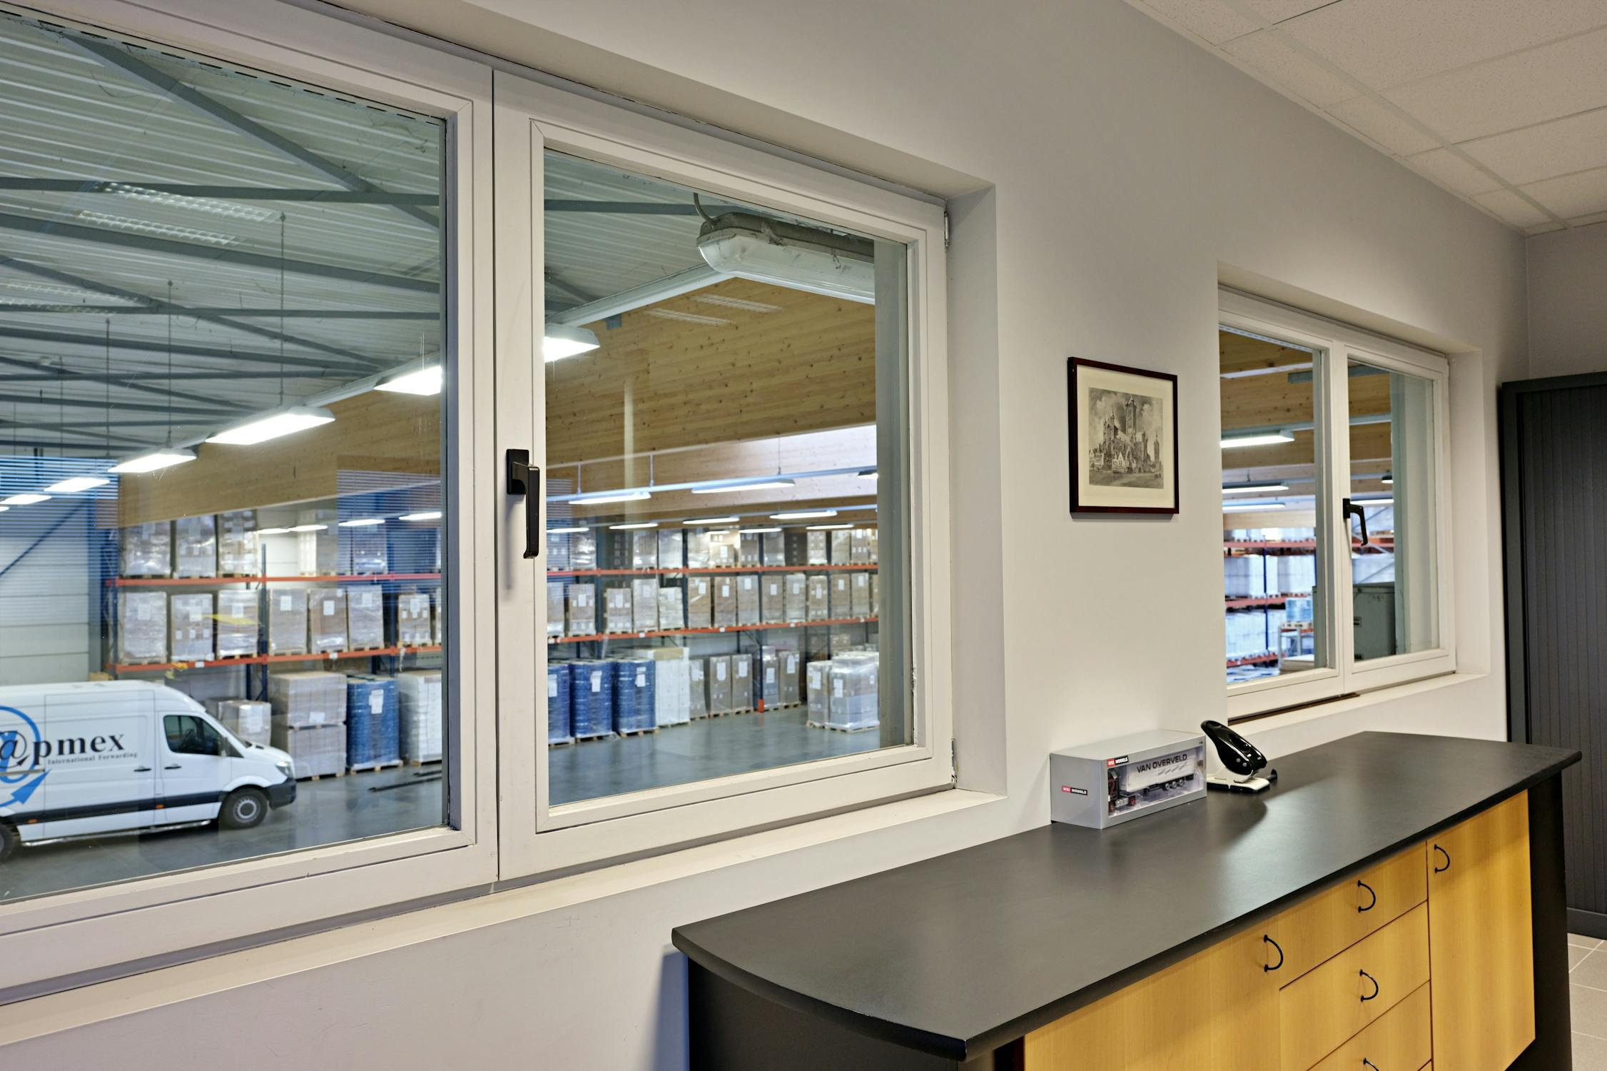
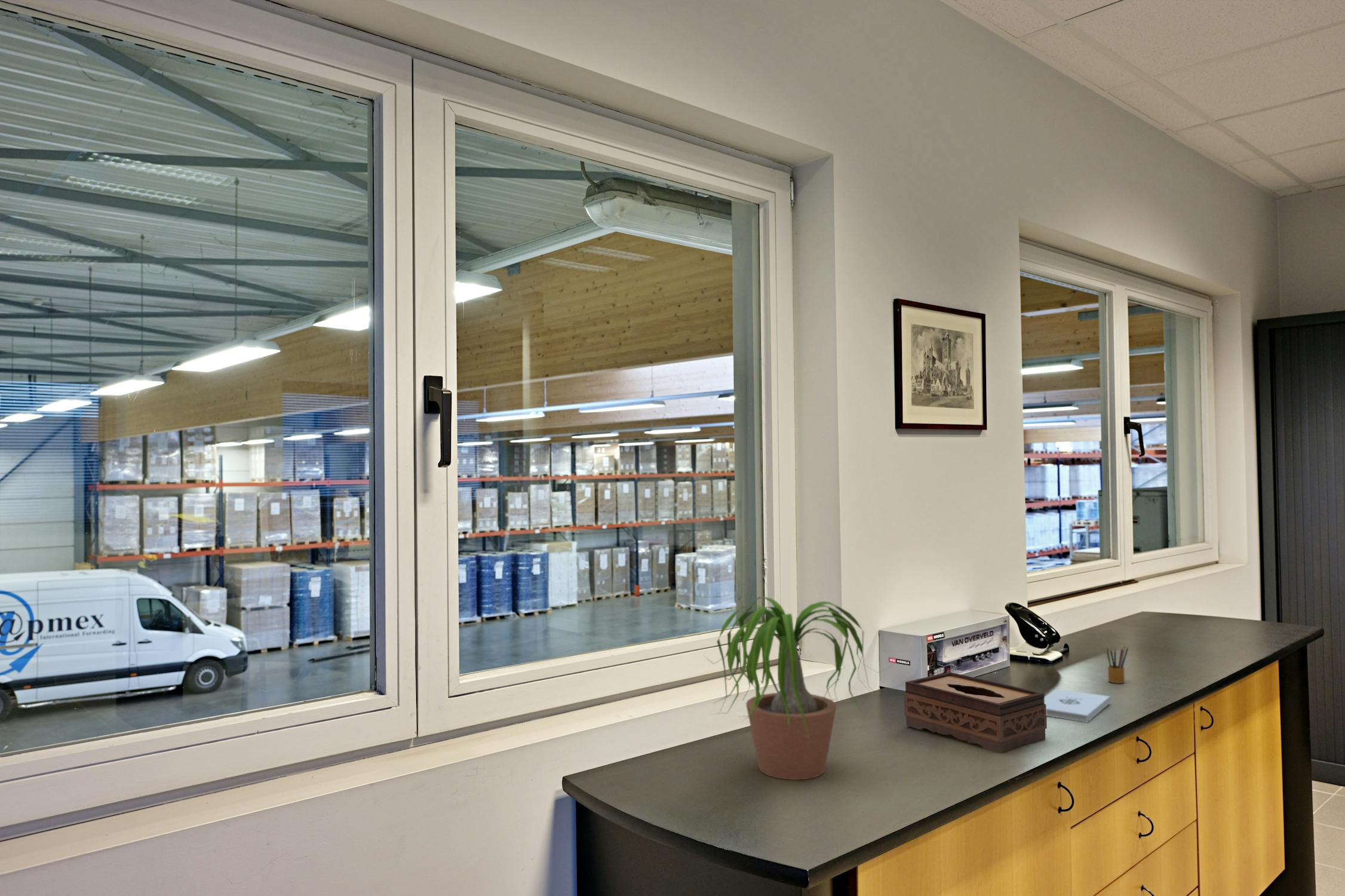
+ notepad [1045,689,1111,723]
+ pencil box [1106,644,1129,684]
+ potted plant [704,597,892,781]
+ tissue box [904,671,1048,754]
